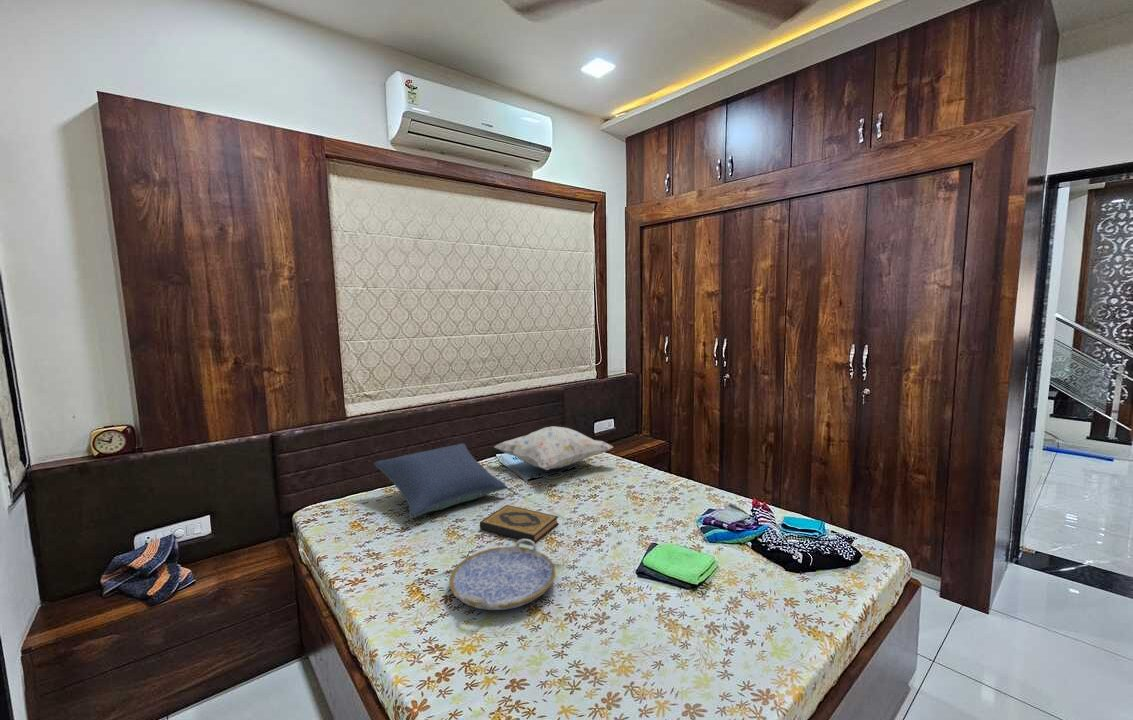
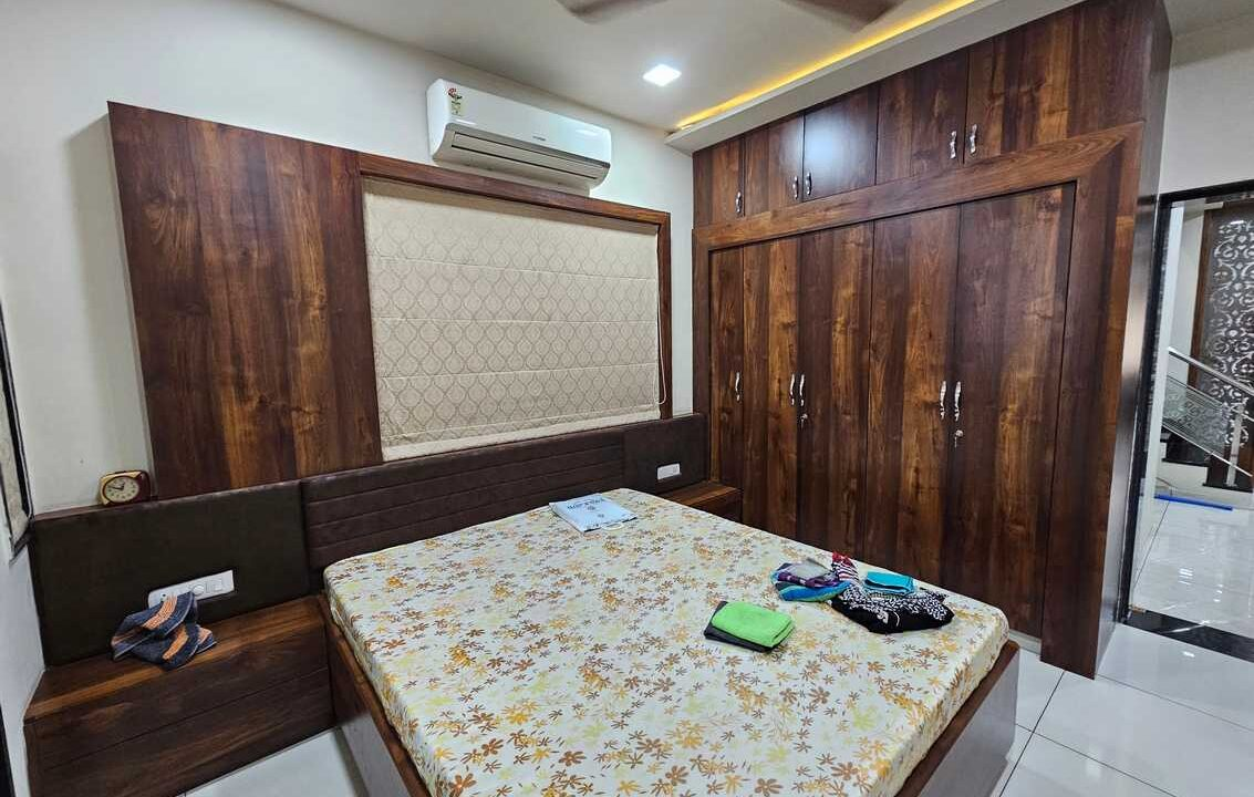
- serving tray [448,539,556,611]
- decorative pillow [494,425,614,471]
- hardback book [479,504,560,544]
- pillow [373,443,508,519]
